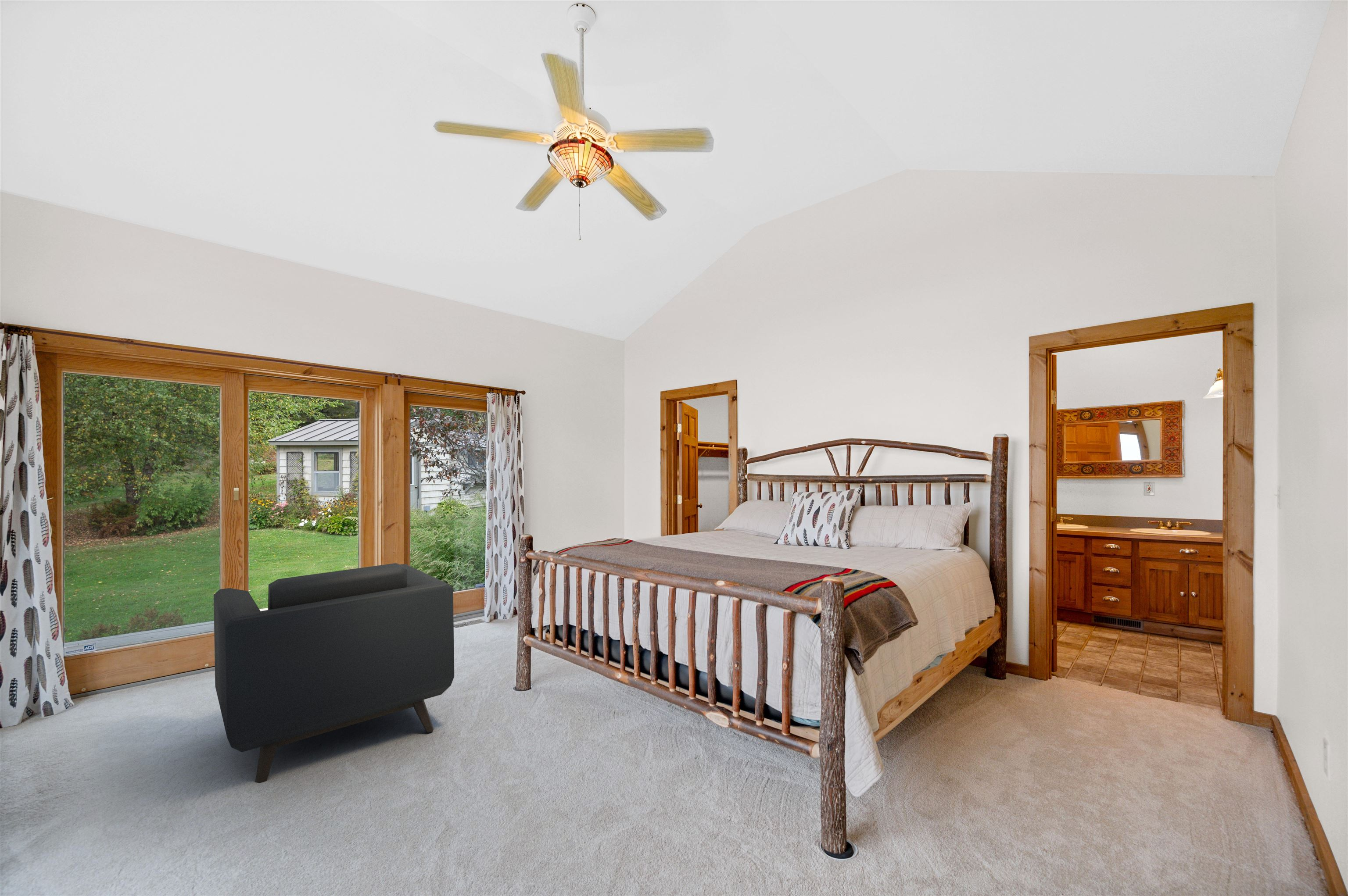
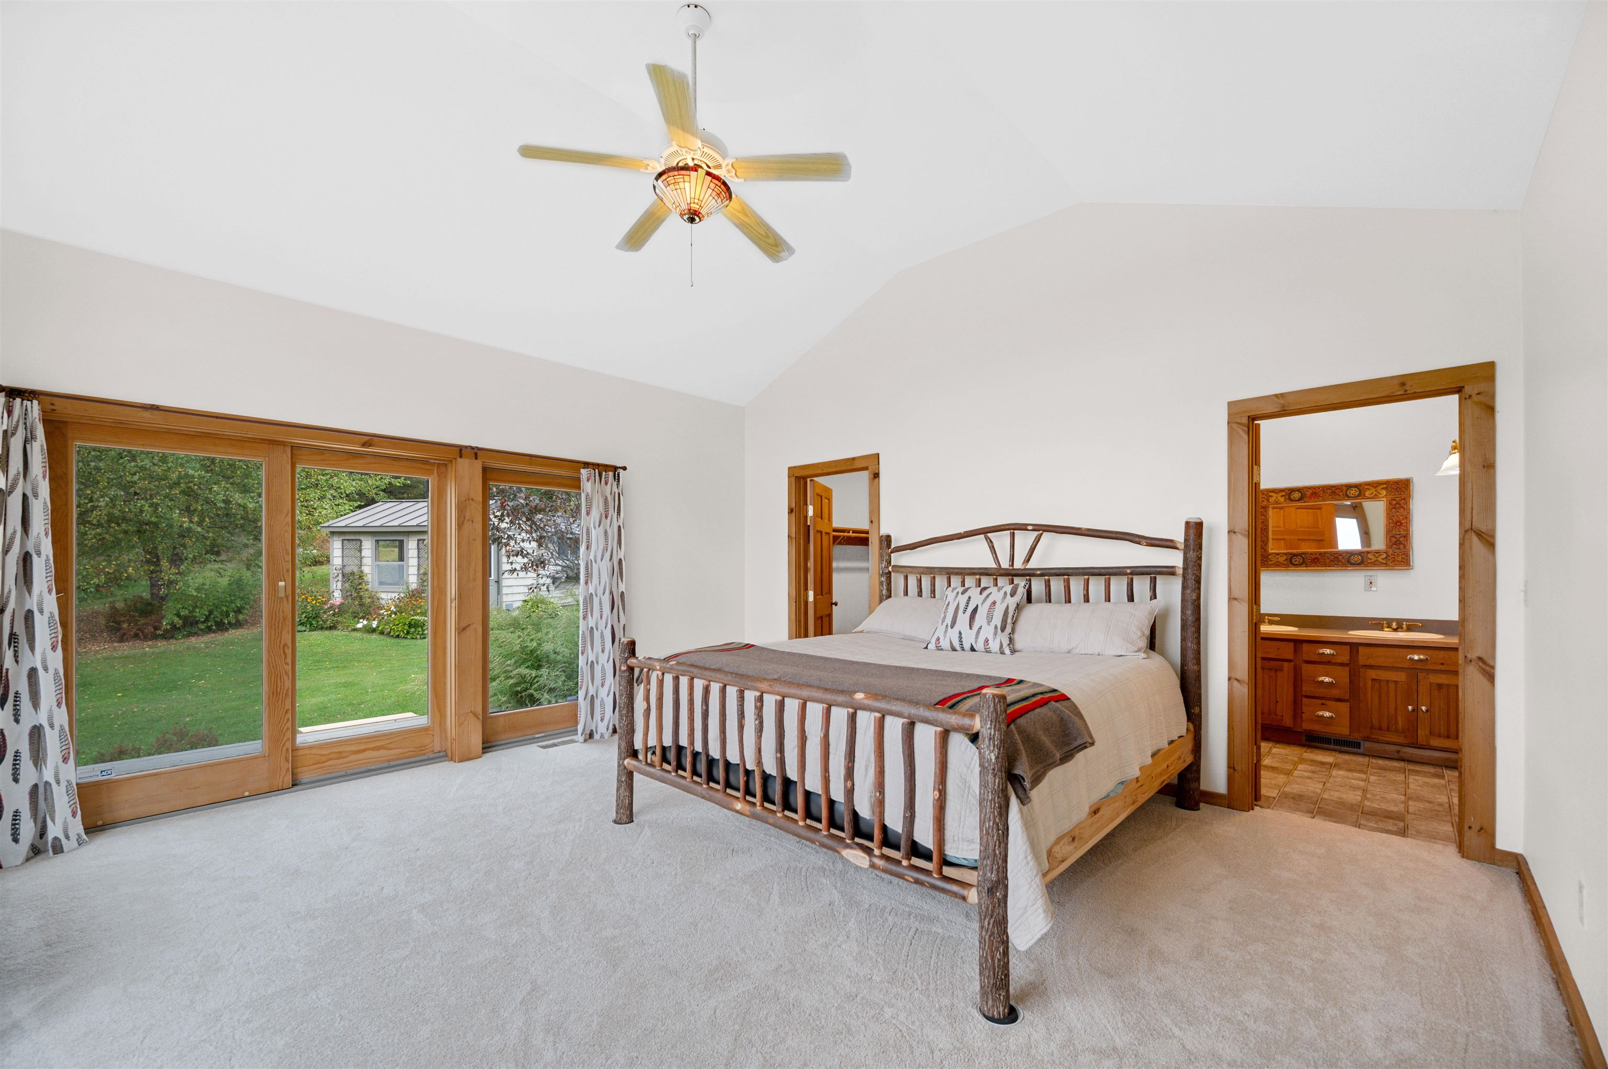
- armchair [213,563,455,784]
